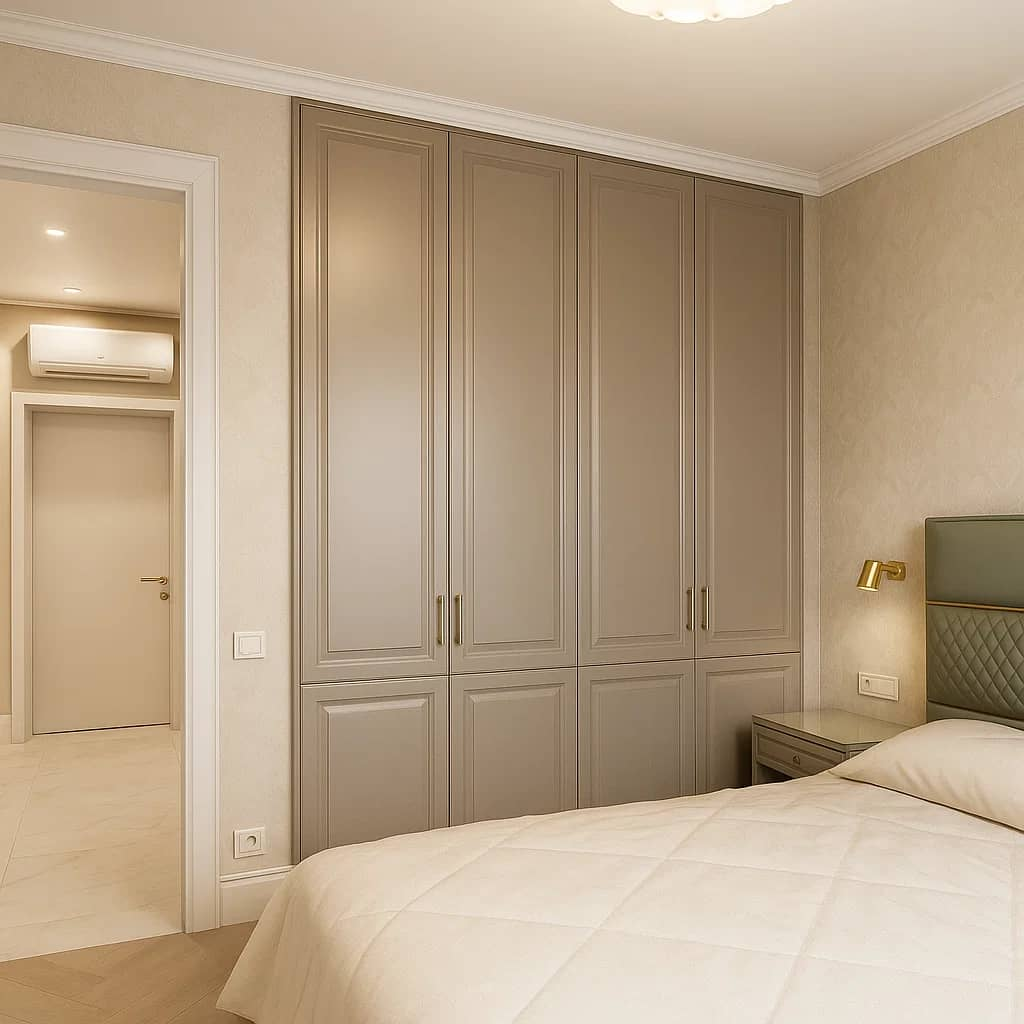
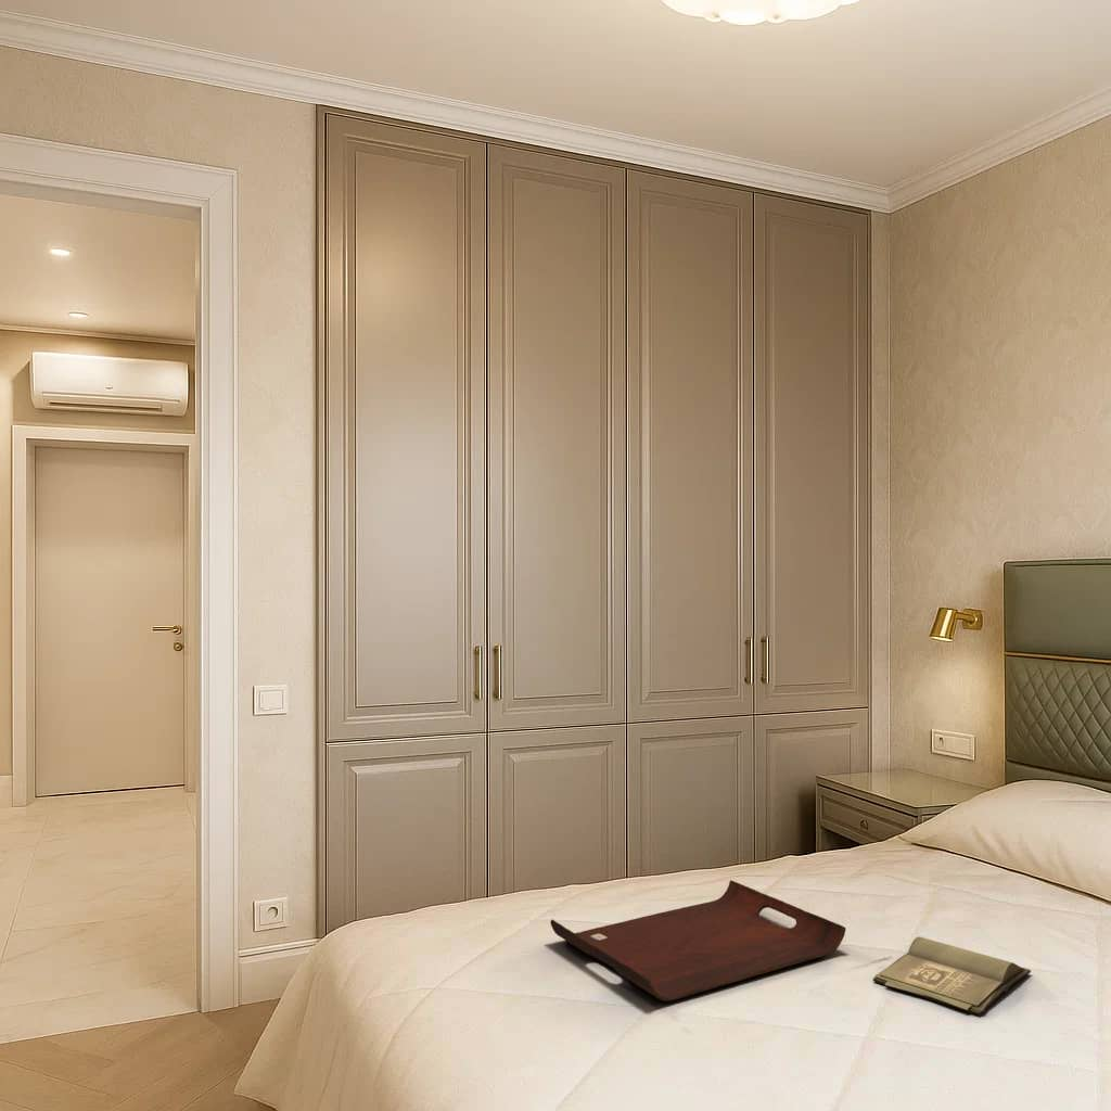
+ hardback book [872,935,1032,1017]
+ serving tray [549,879,846,1003]
